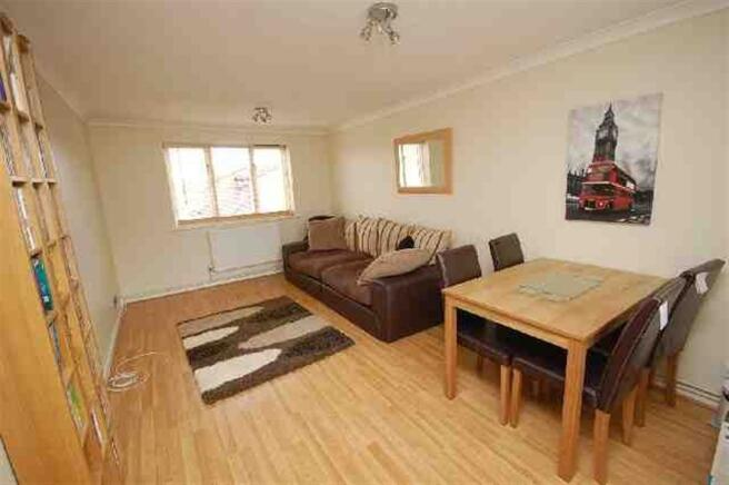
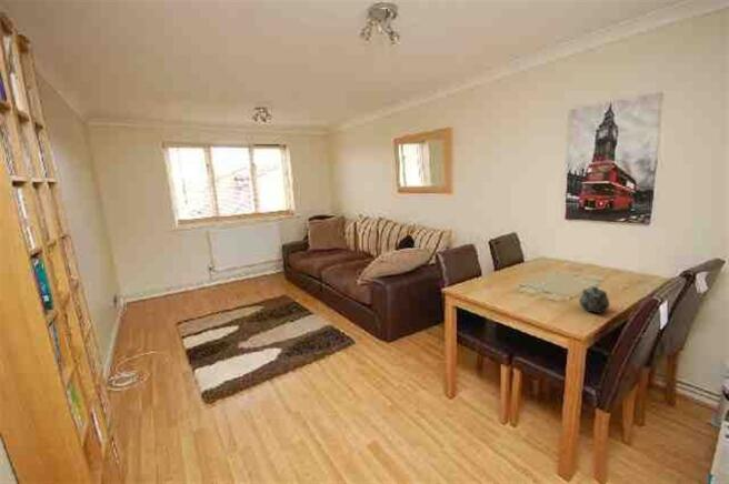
+ chinaware [578,285,610,314]
